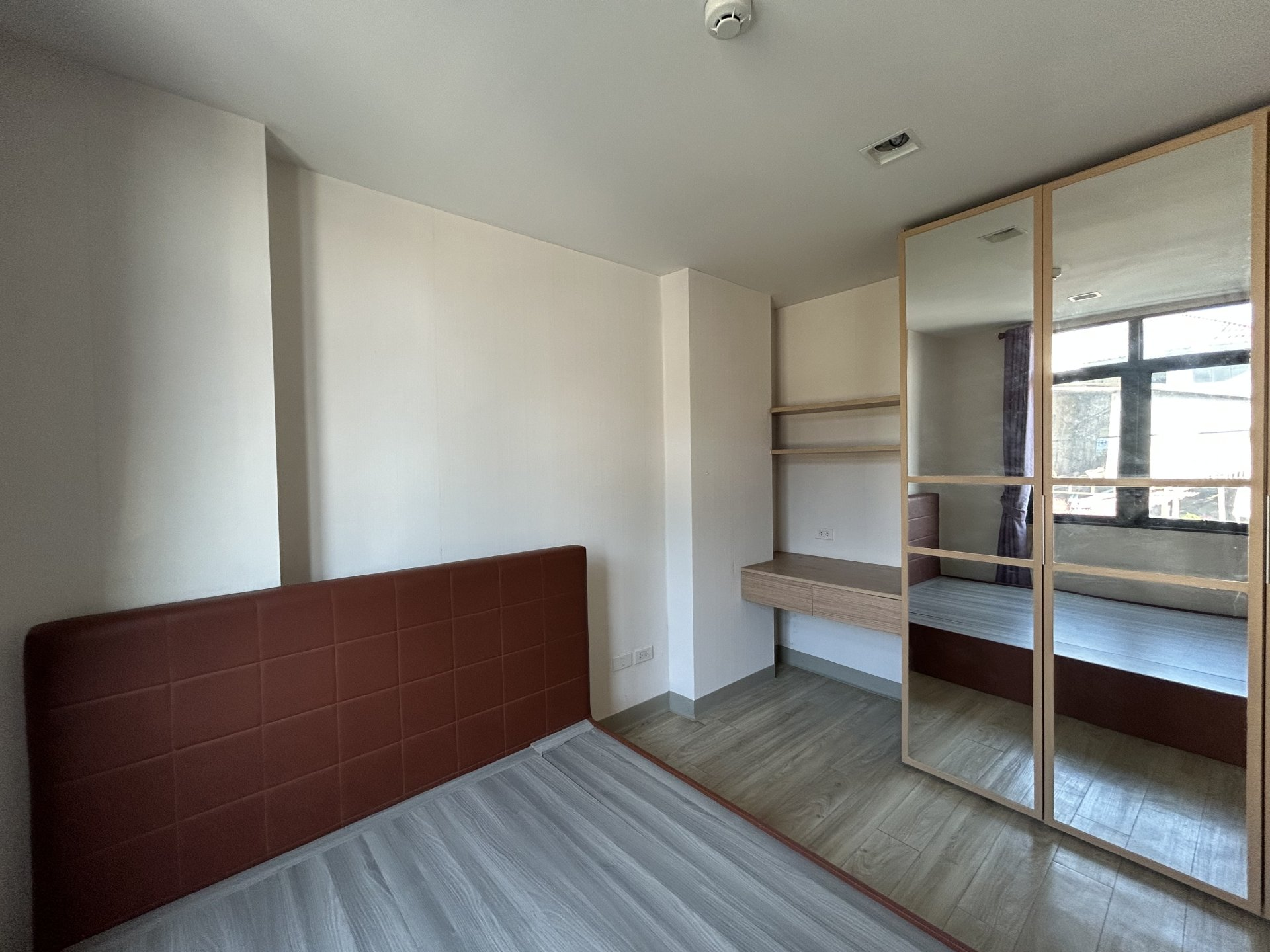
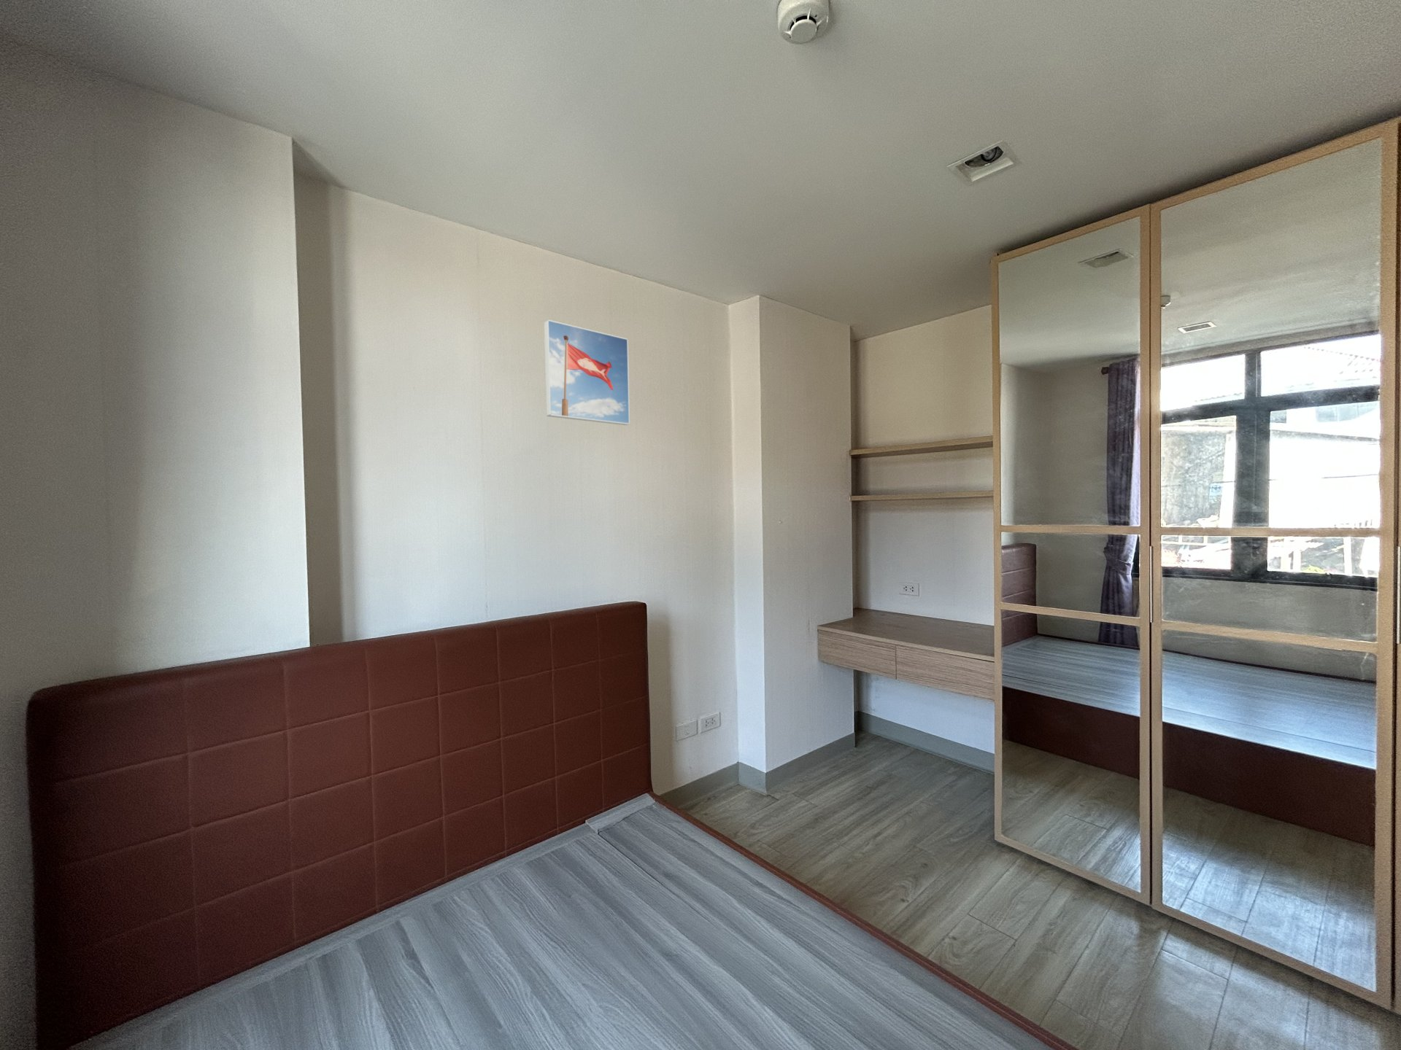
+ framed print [544,319,631,426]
